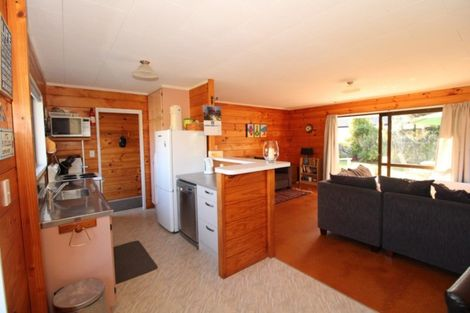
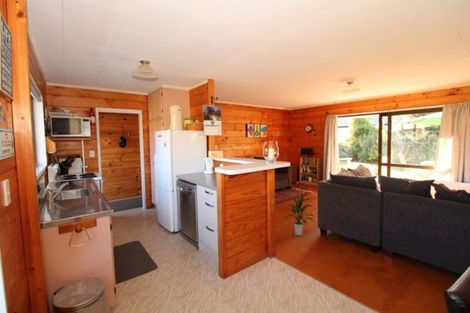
+ indoor plant [283,193,316,236]
